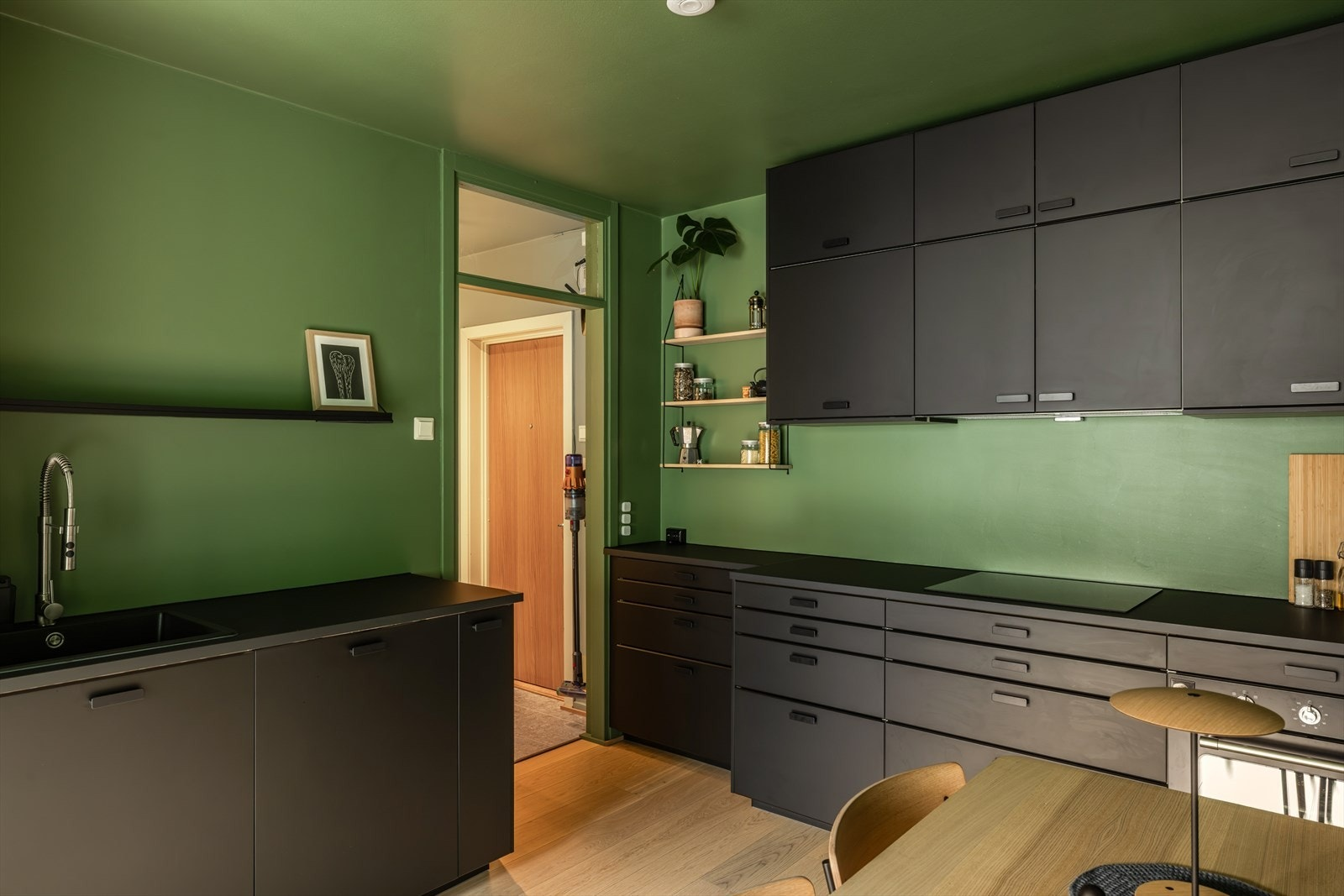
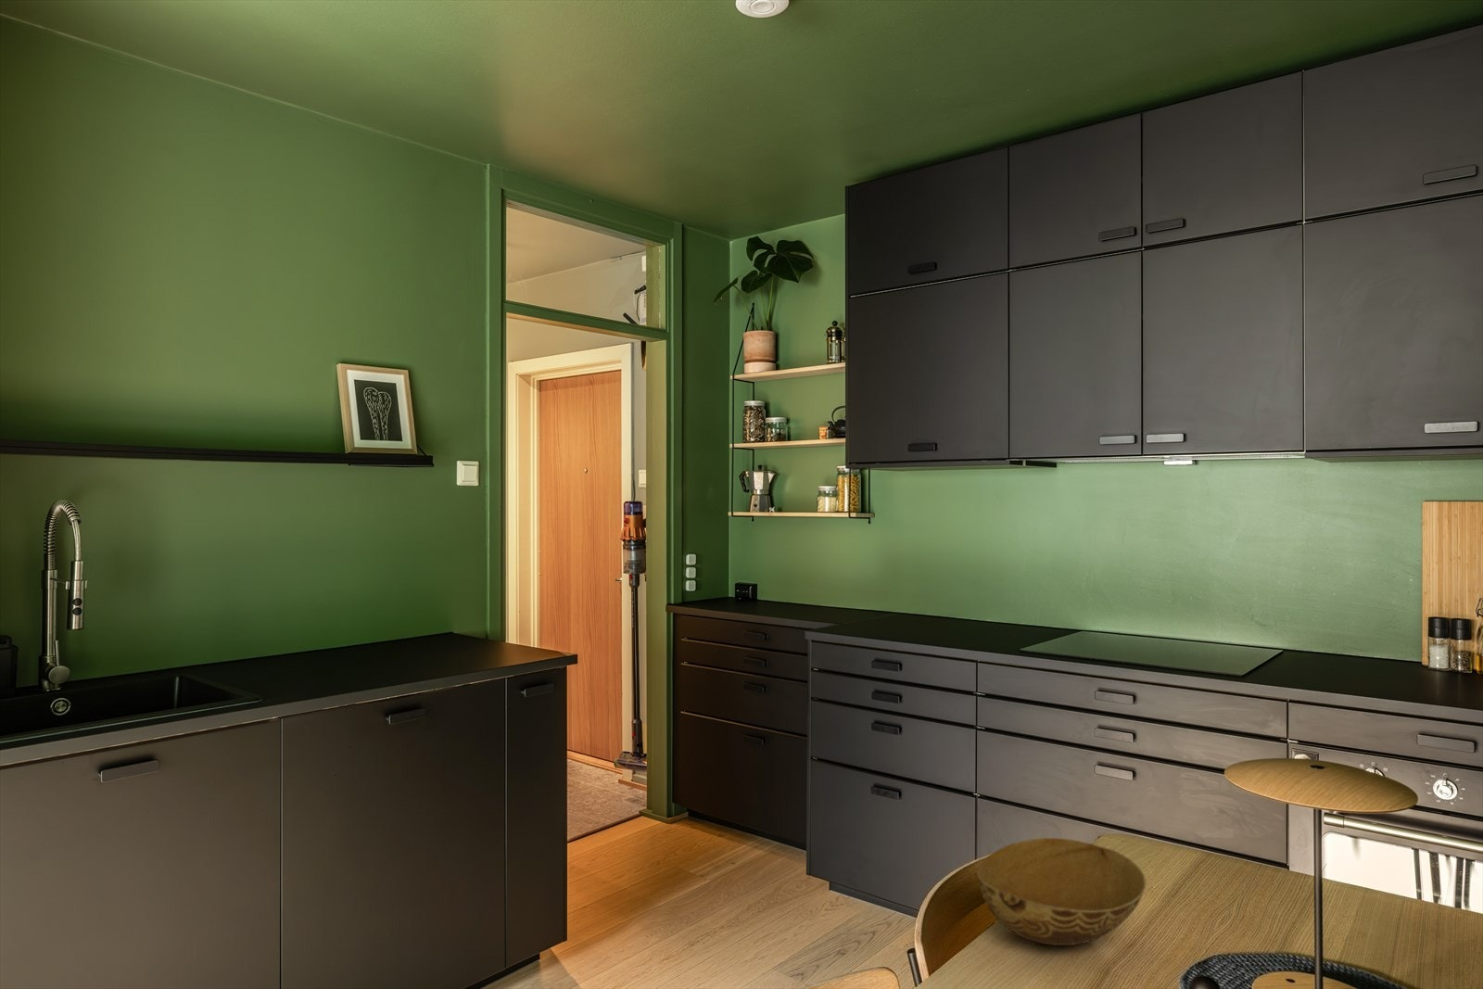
+ bowl [977,837,1146,946]
